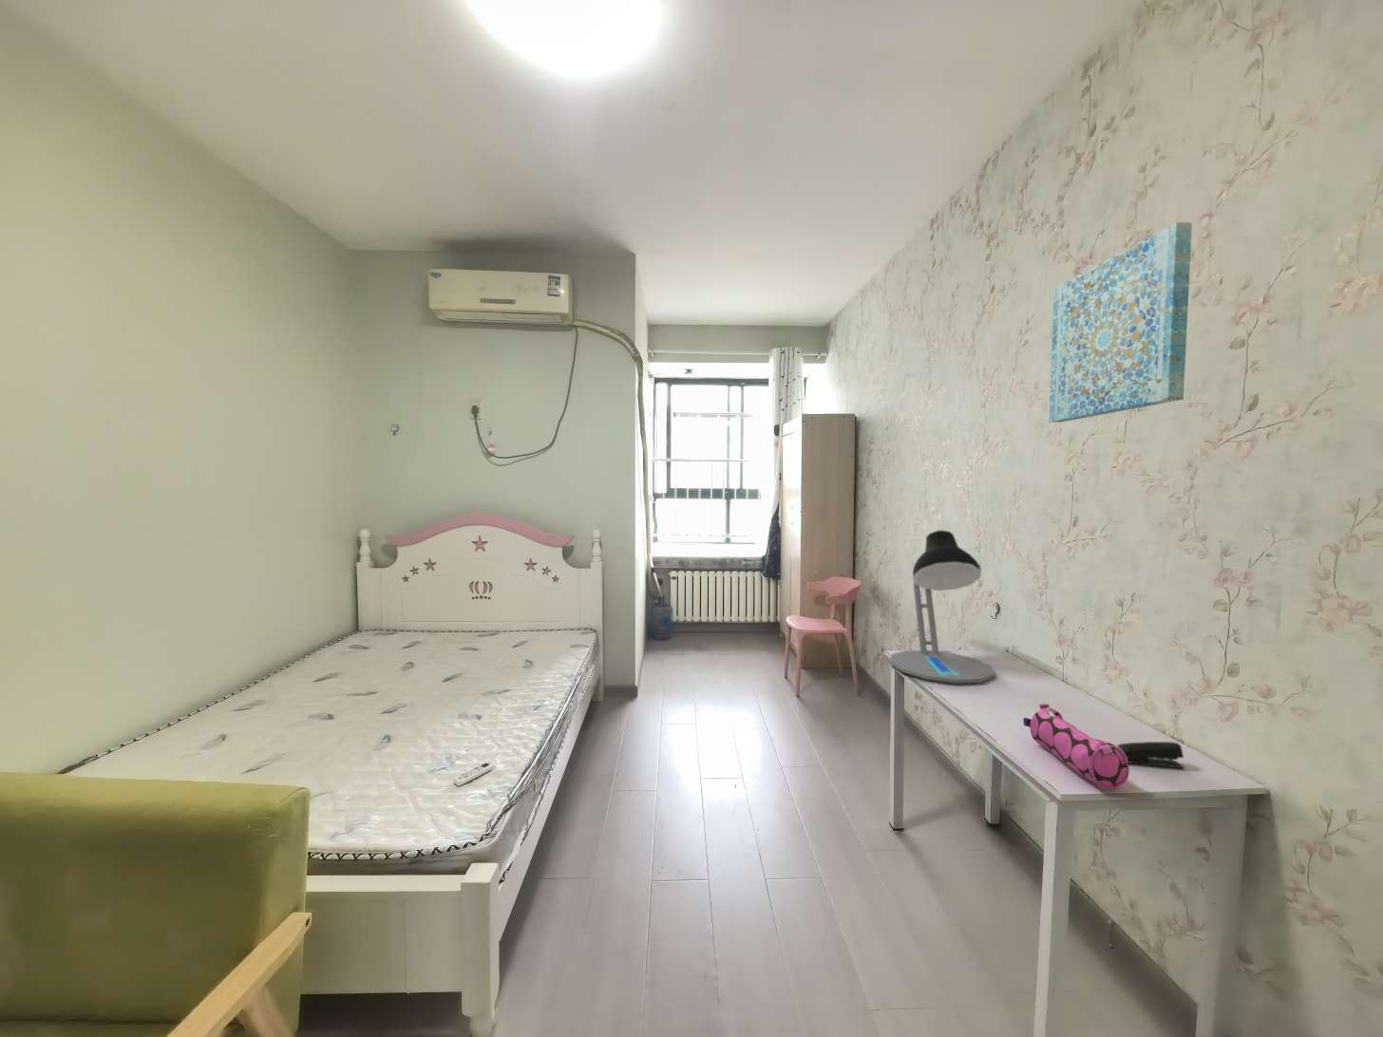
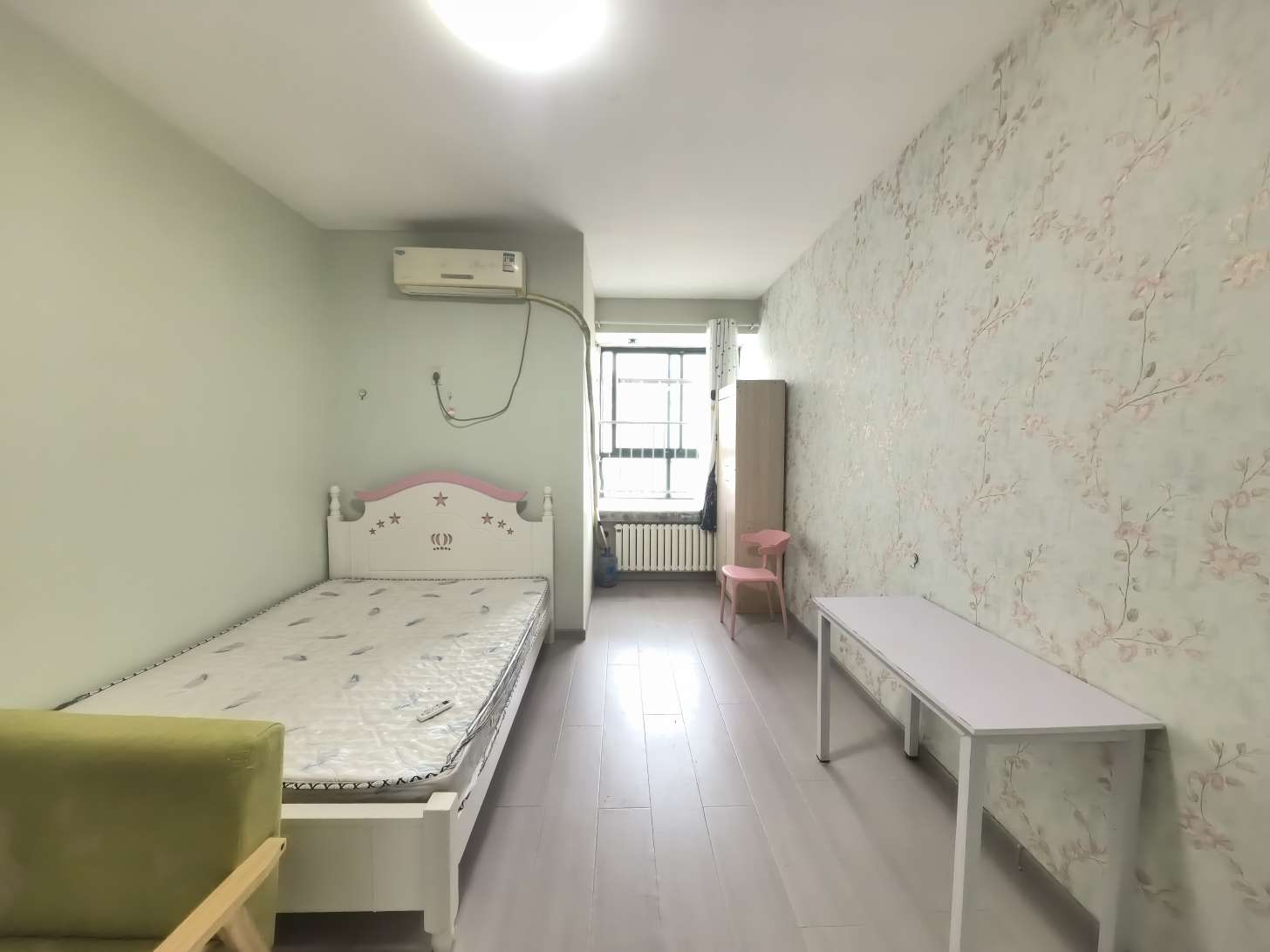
- desk lamp [889,529,995,684]
- wall art [1049,221,1194,424]
- stapler [1116,741,1186,769]
- pencil case [1023,703,1130,790]
